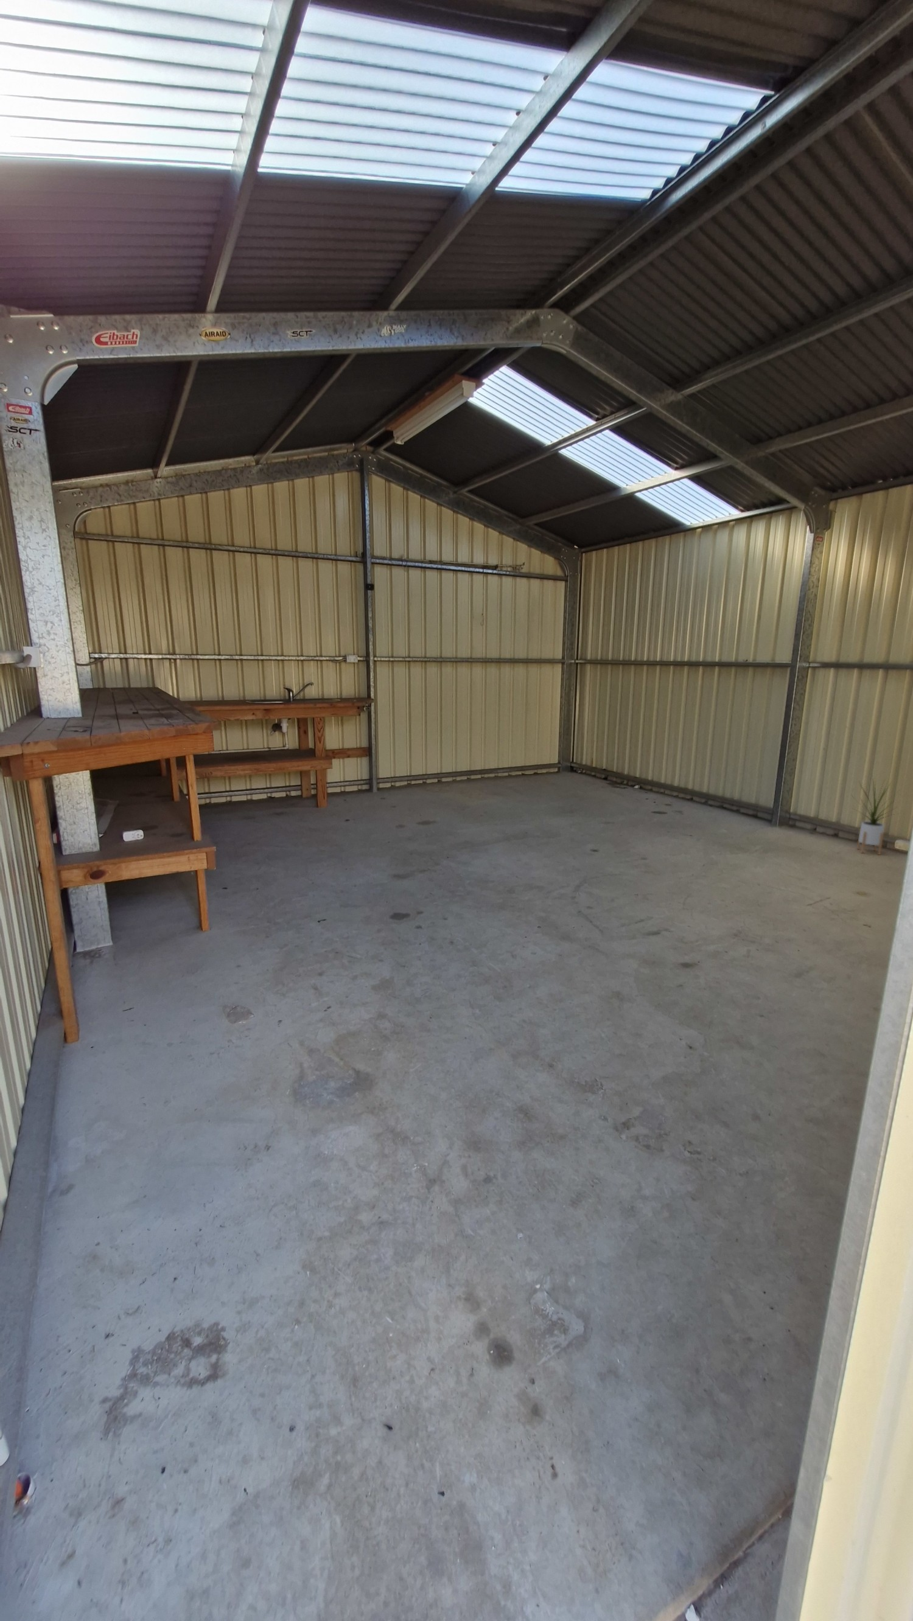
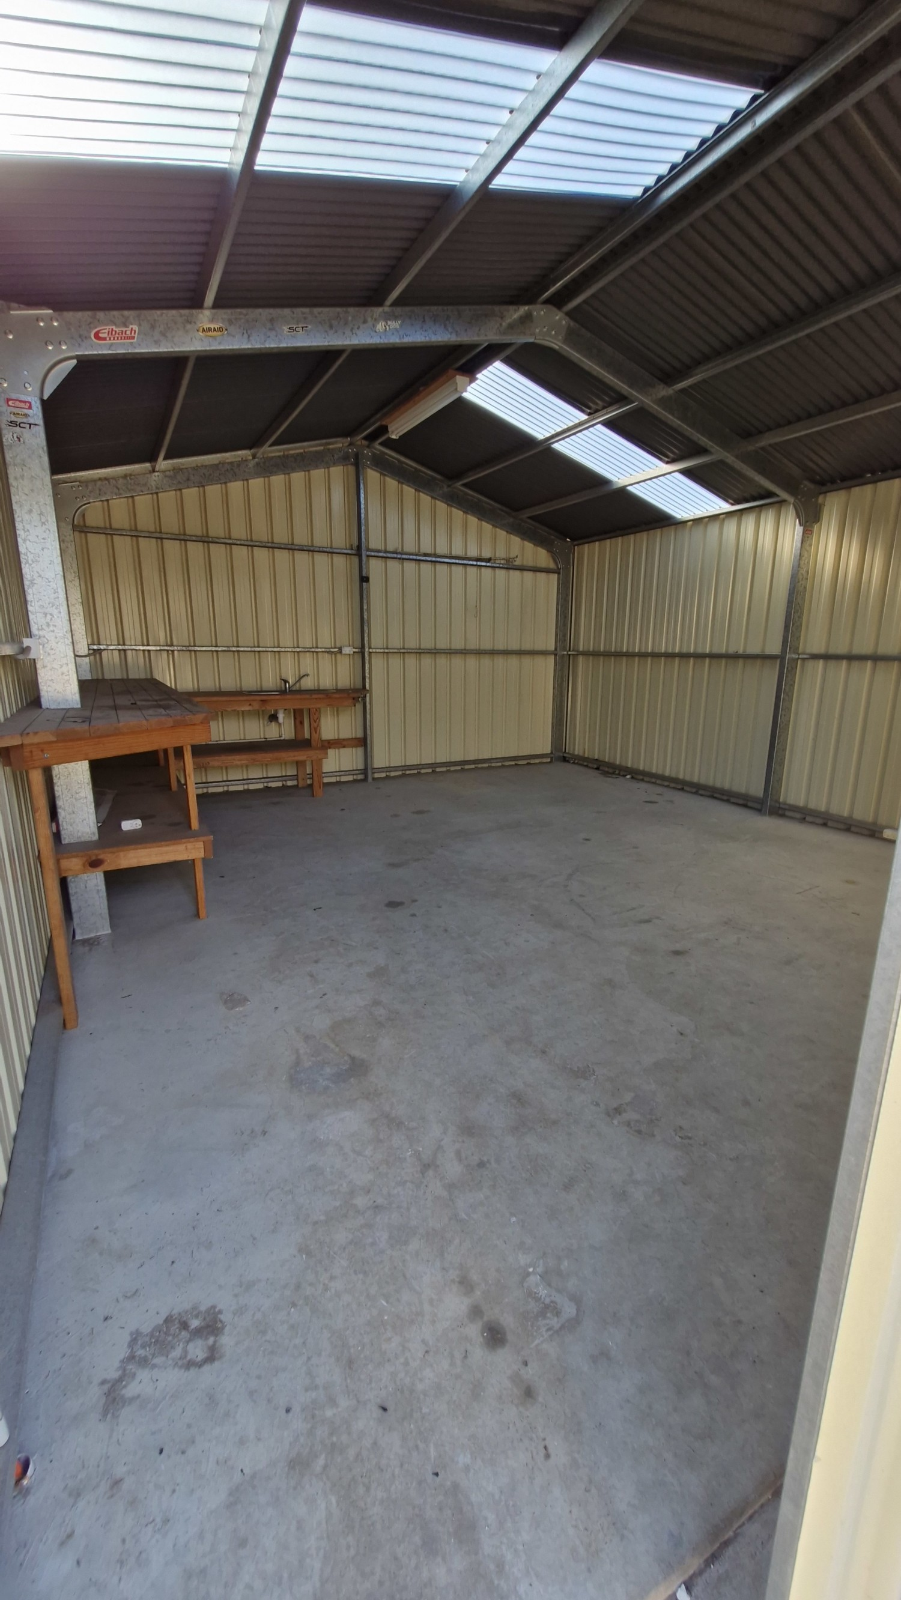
- house plant [851,776,902,855]
